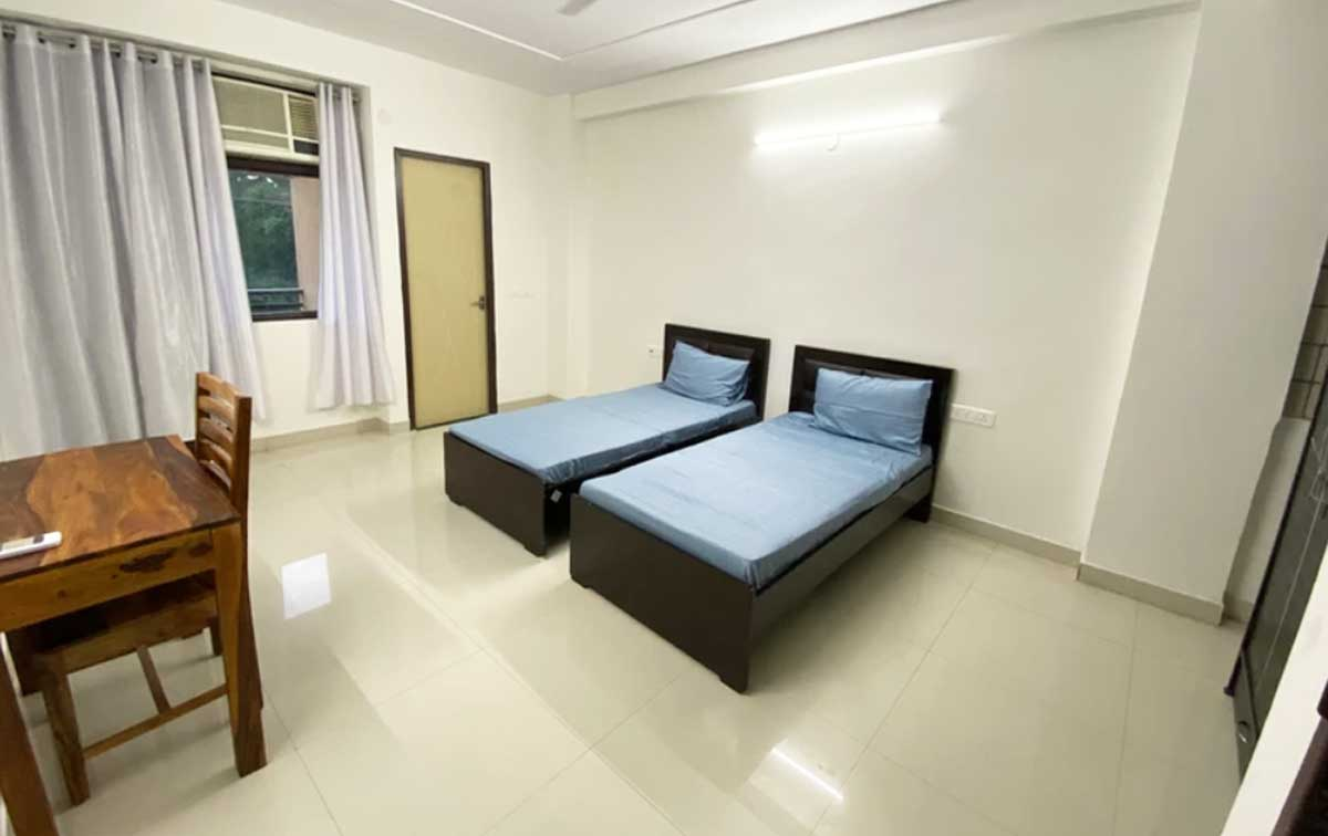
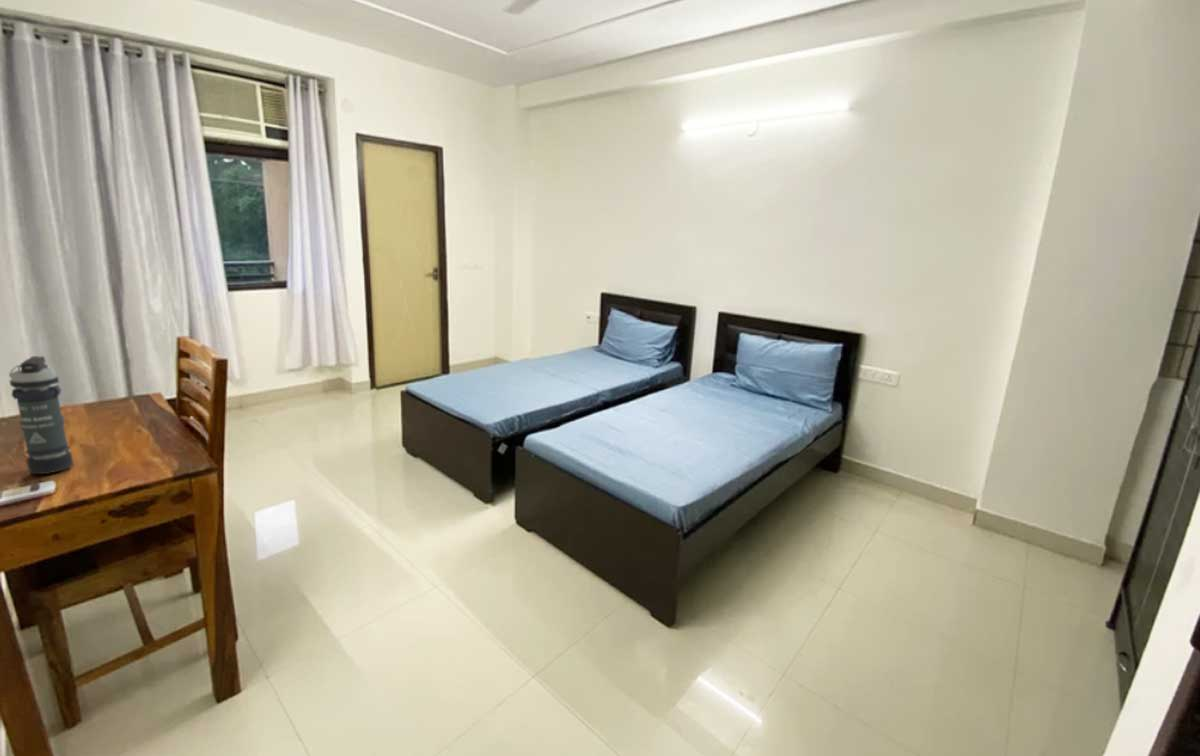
+ smoke grenade [8,355,74,475]
